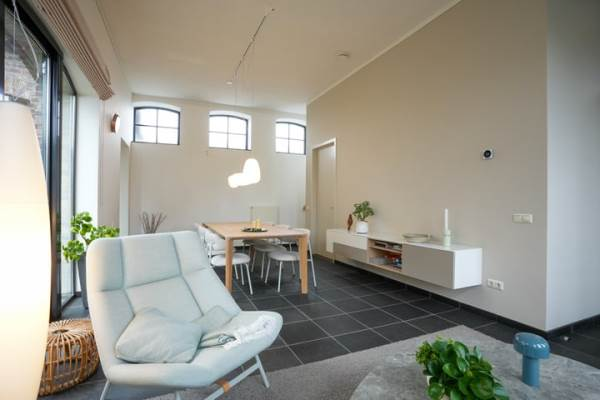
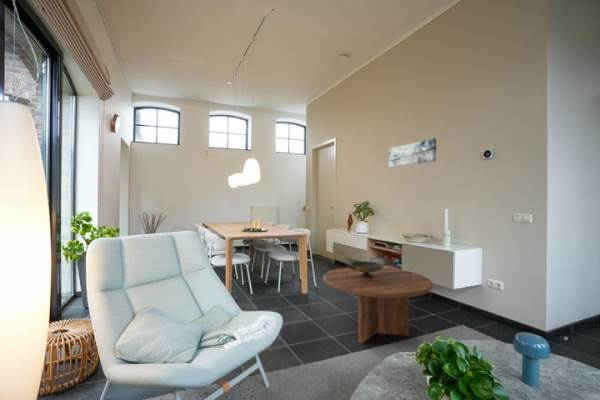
+ decorative bowl [346,260,386,278]
+ coffee table [322,266,434,344]
+ wall art [388,138,437,168]
